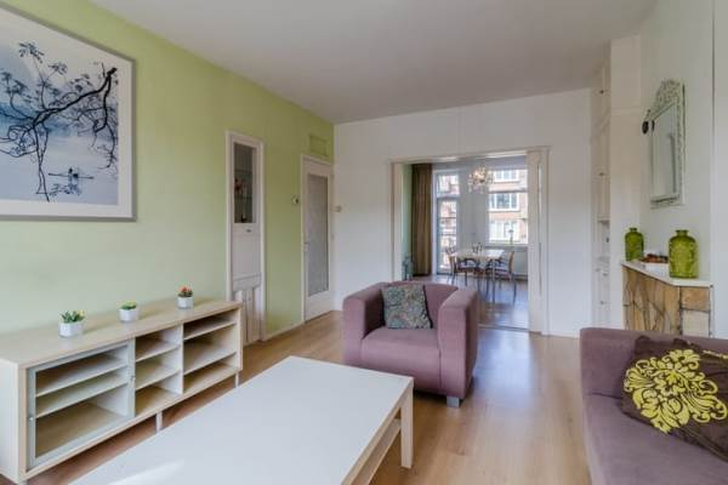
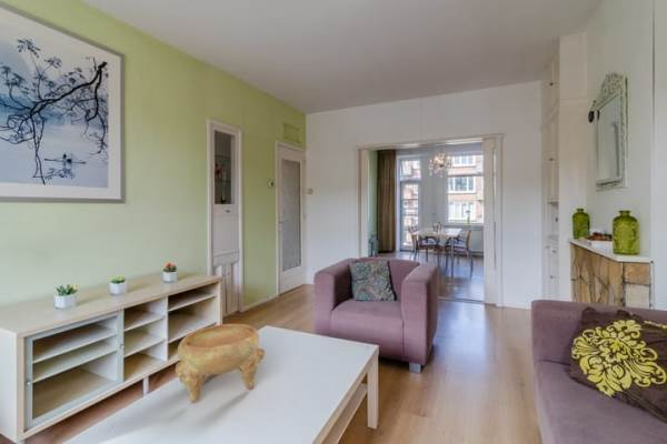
+ decorative bowl [175,323,266,404]
